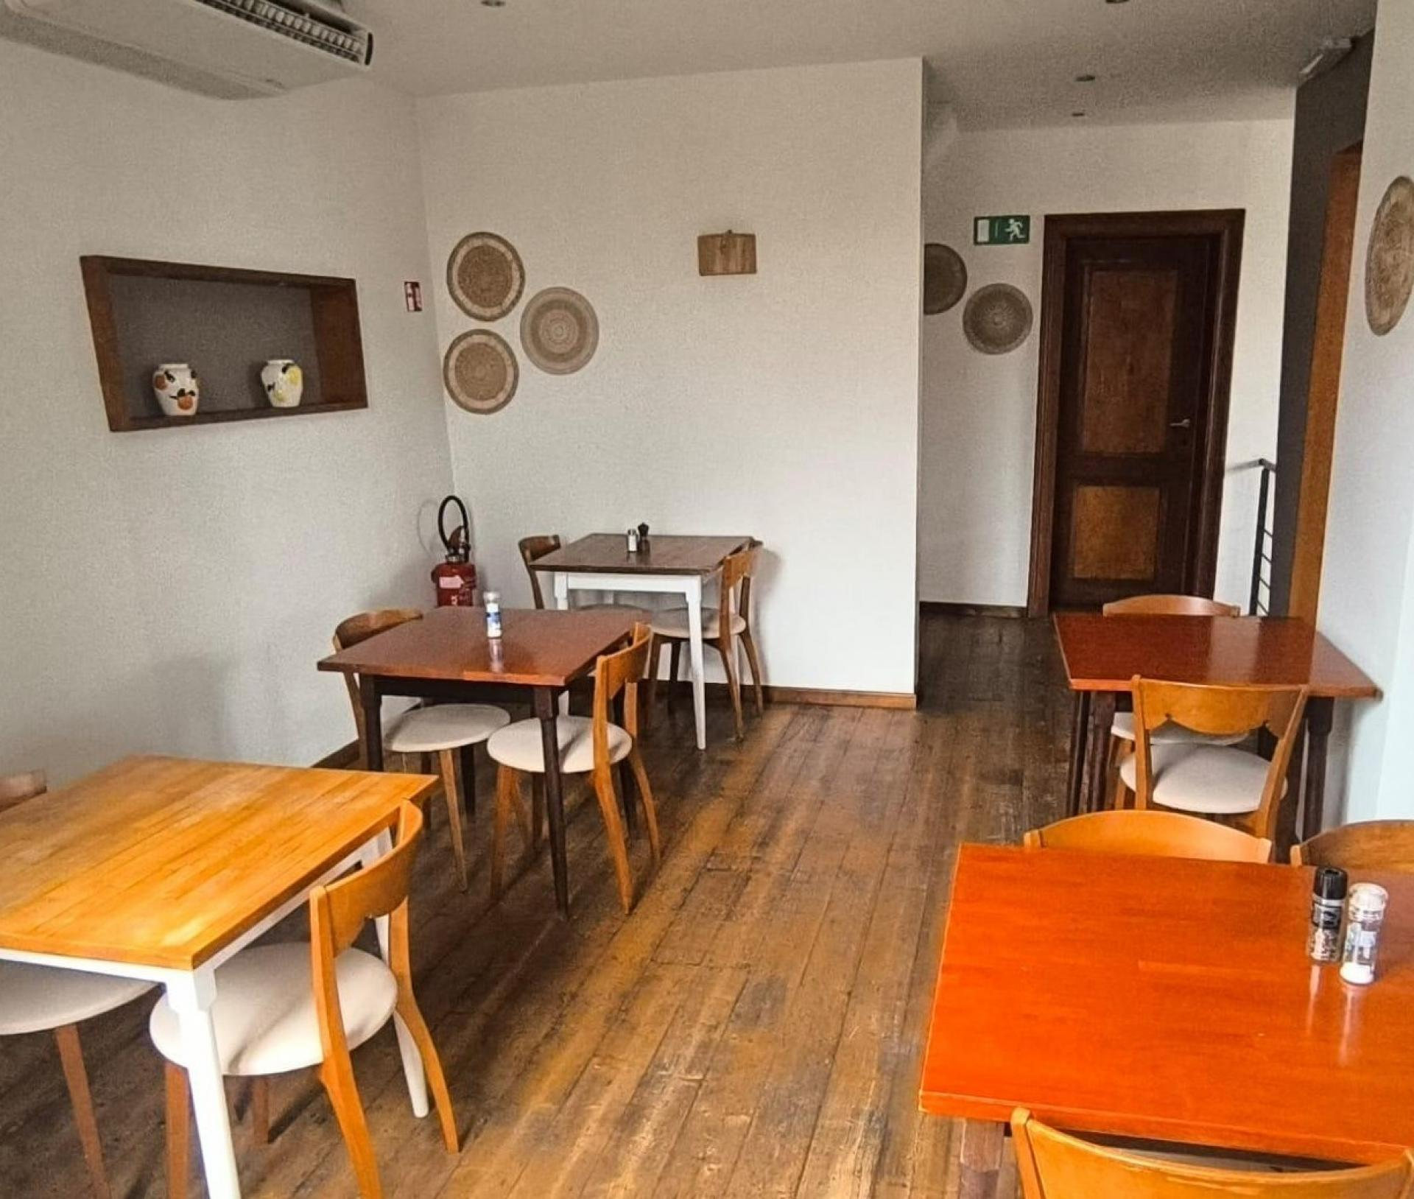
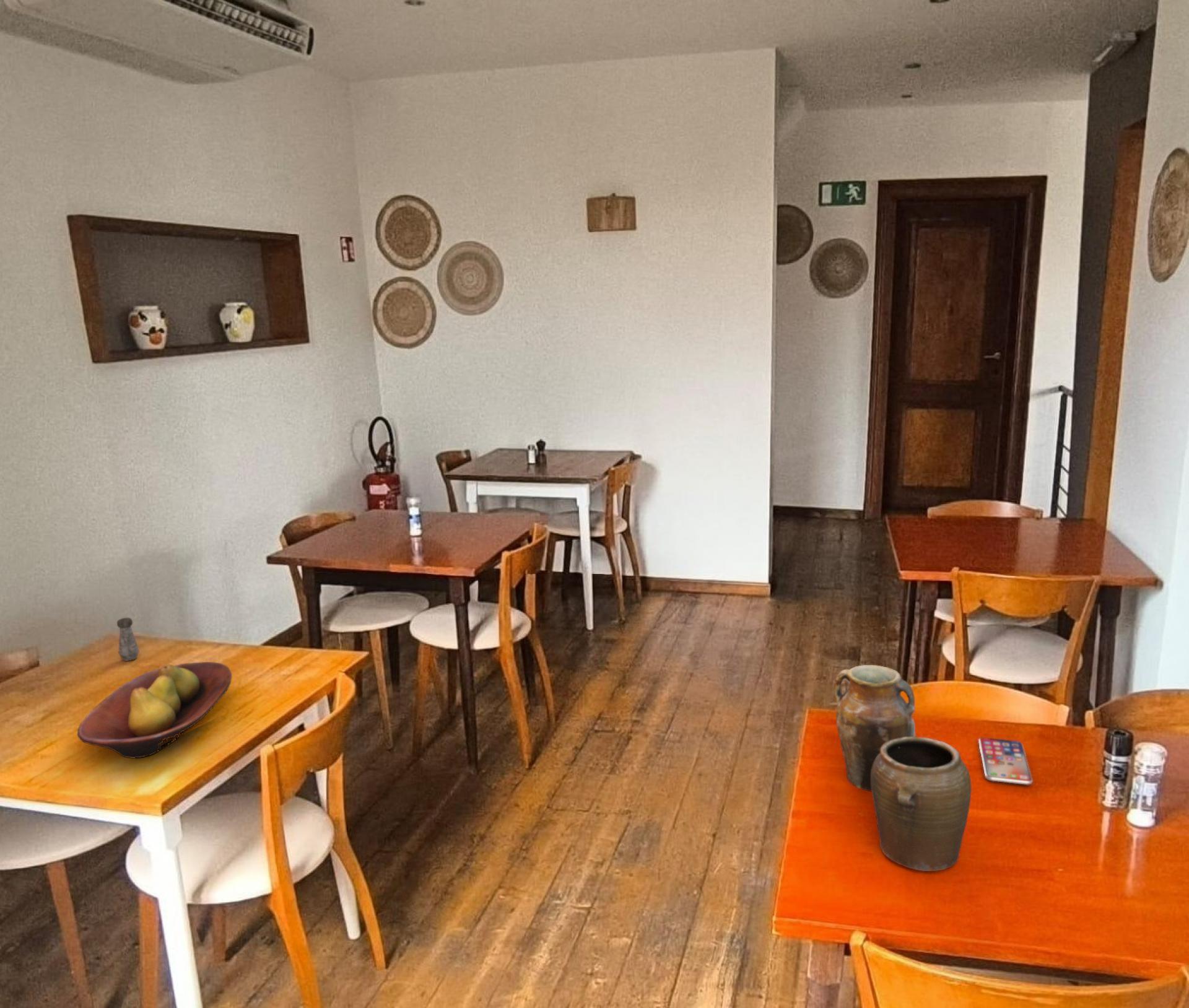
+ jar set [834,664,972,872]
+ salt shaker [116,617,140,662]
+ smartphone [978,737,1033,786]
+ fruit bowl [77,661,232,759]
